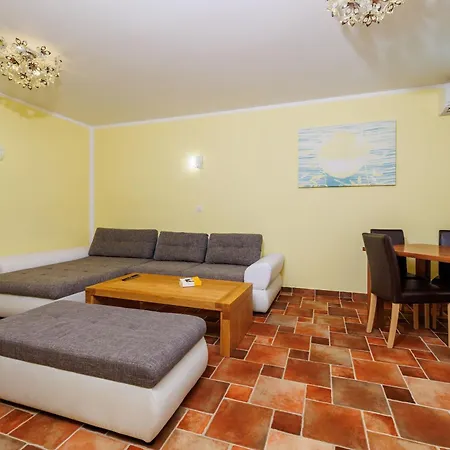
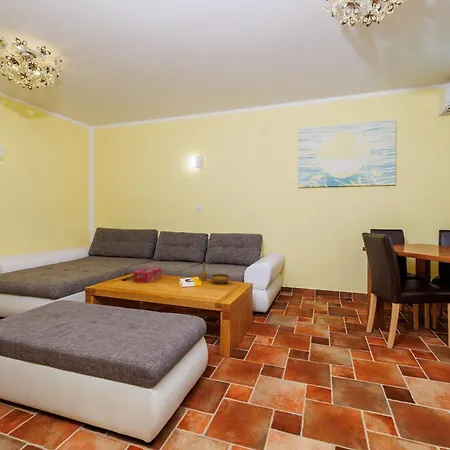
+ decorative bowl [200,262,231,285]
+ tissue box [132,266,162,284]
